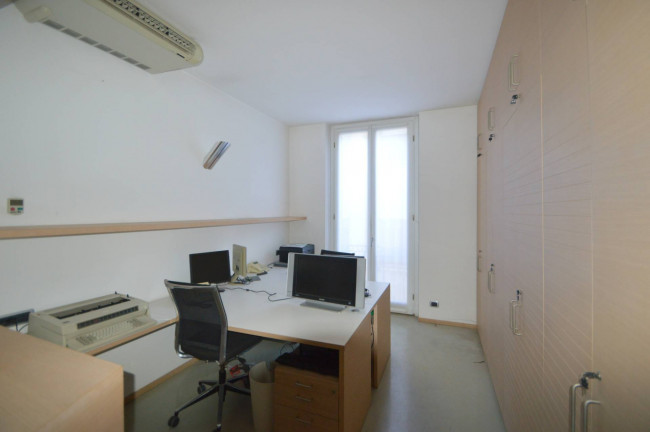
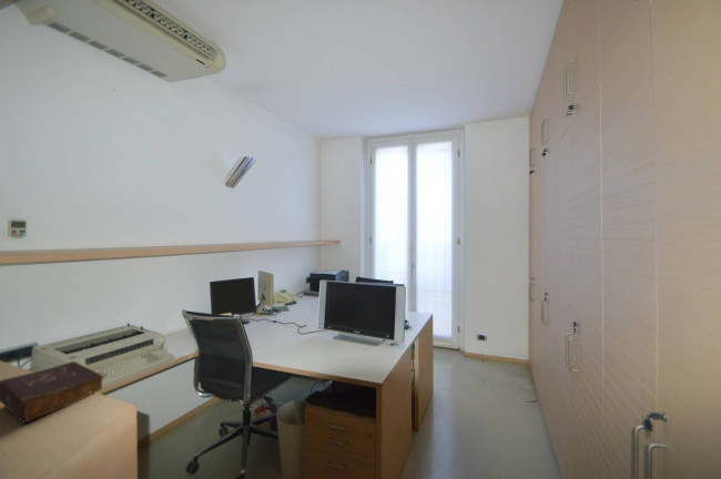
+ book [0,360,104,425]
